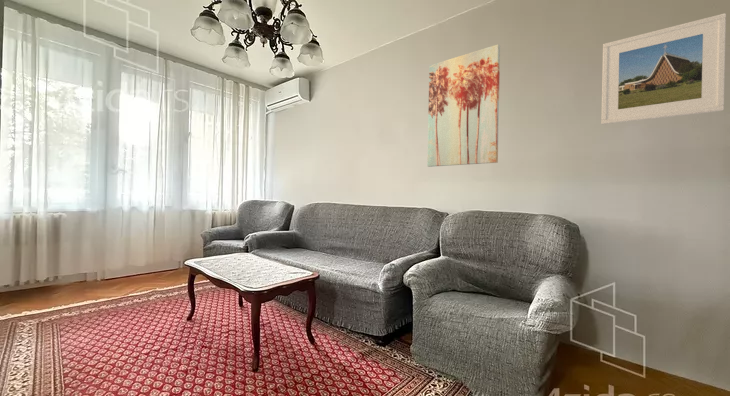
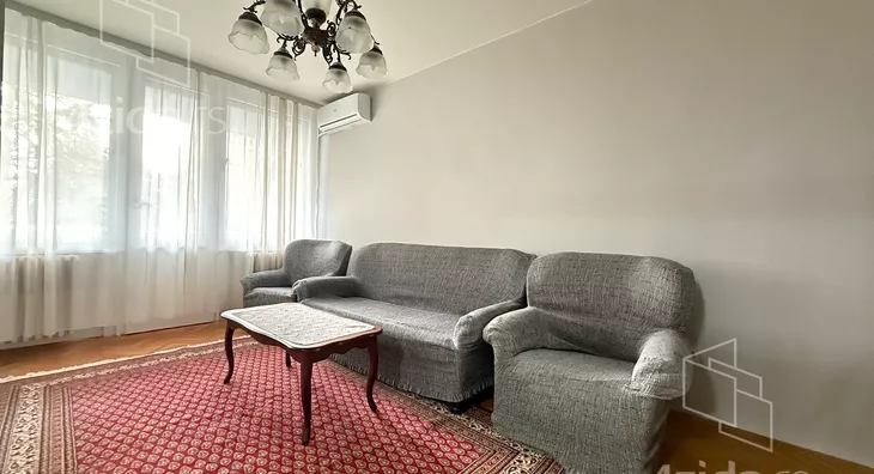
- wall art [426,43,501,168]
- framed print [600,12,727,126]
